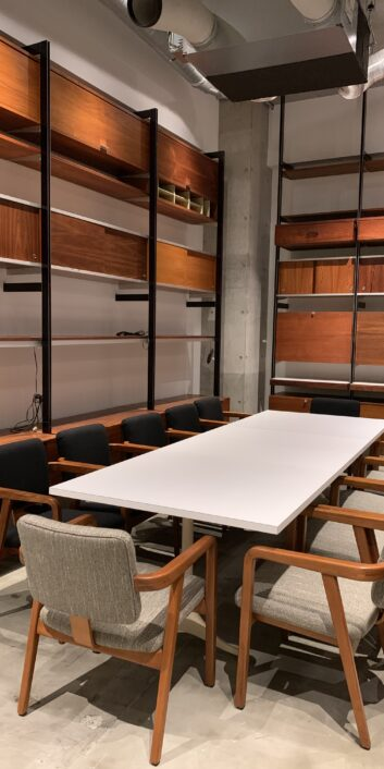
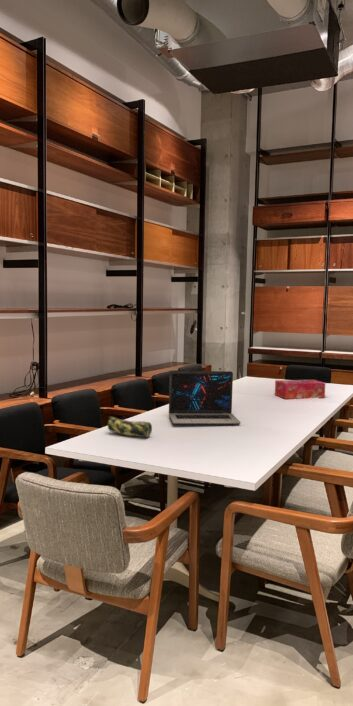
+ tissue box [274,379,326,400]
+ pencil case [107,416,153,438]
+ laptop [168,370,241,426]
